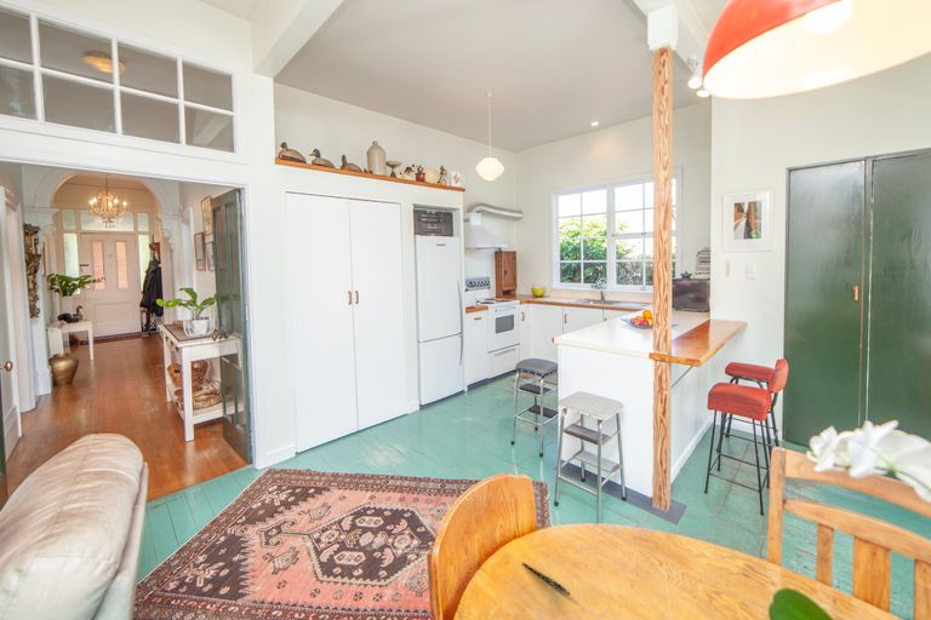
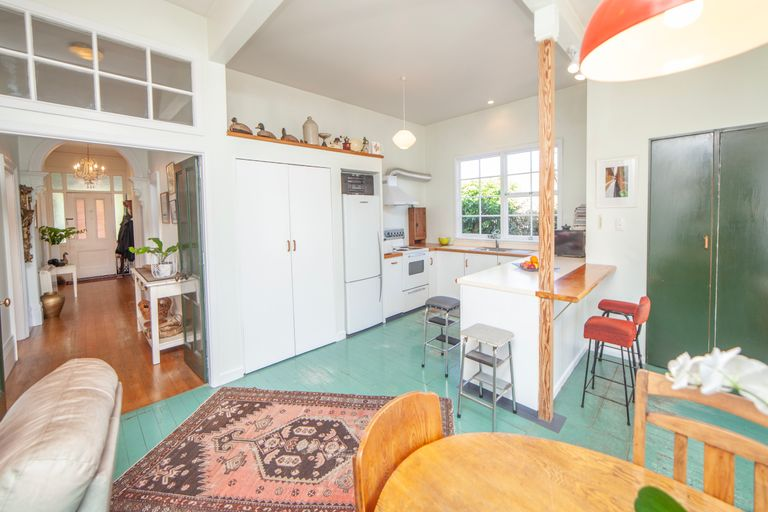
- pen [521,562,571,596]
